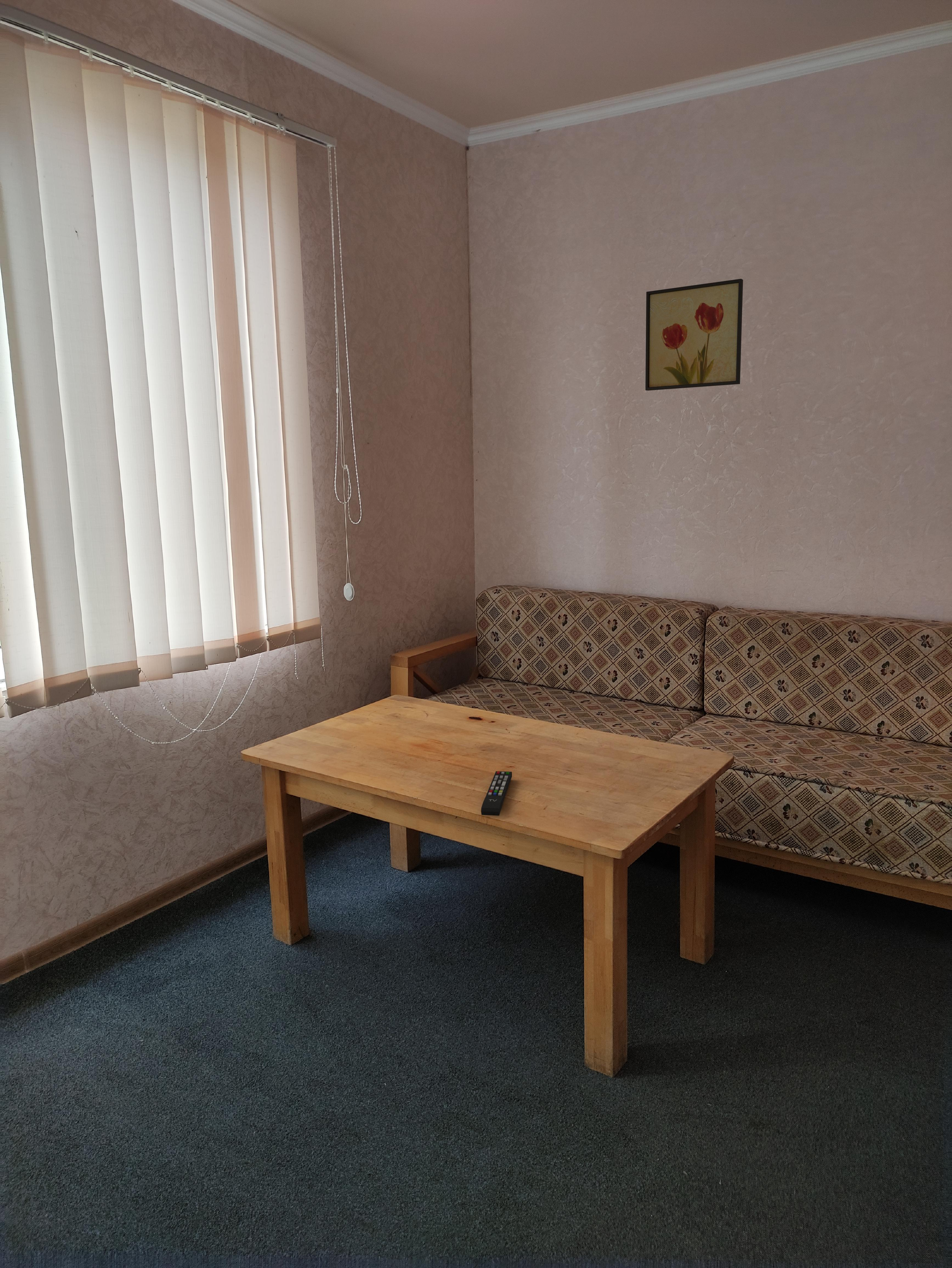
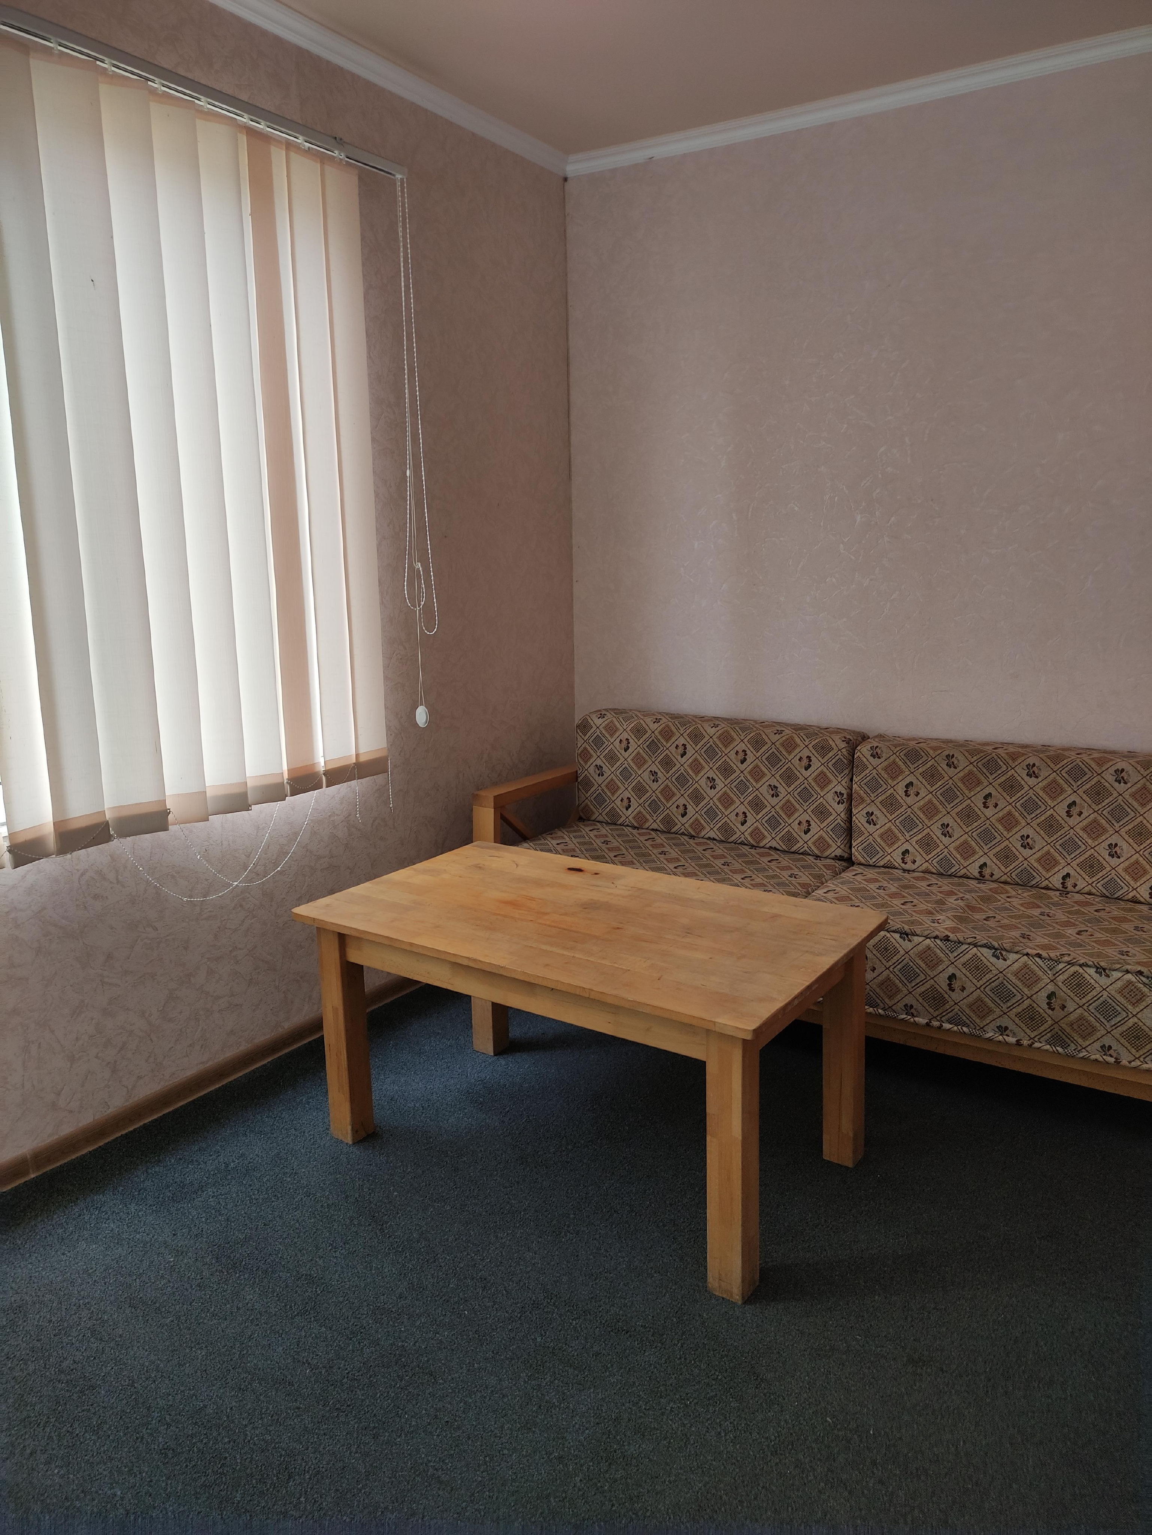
- wall art [645,279,743,391]
- remote control [481,771,512,816]
